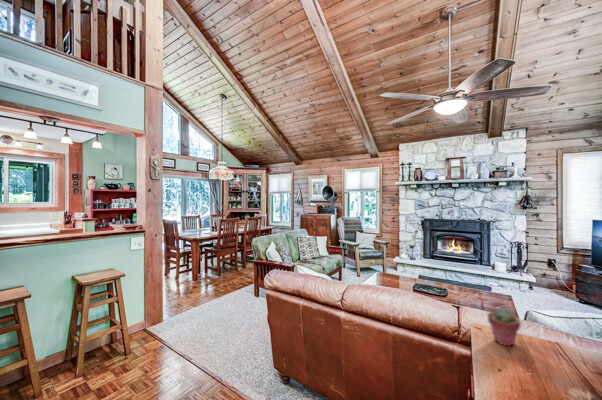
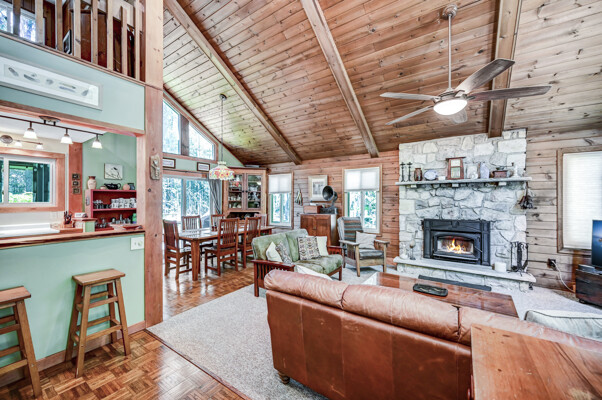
- potted succulent [486,307,522,347]
